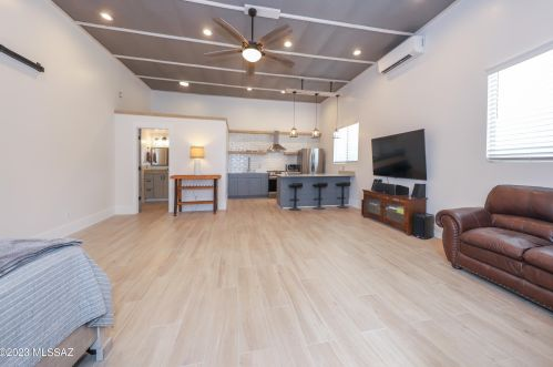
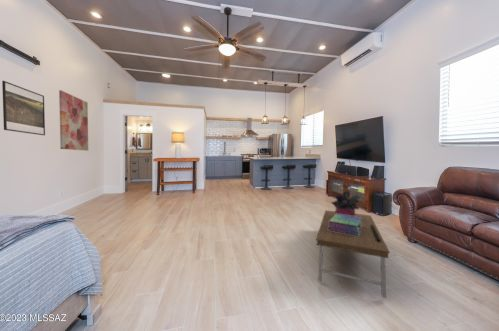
+ potted plant [330,190,361,216]
+ wall art [58,89,89,152]
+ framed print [1,80,46,136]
+ coffee table [315,209,391,299]
+ stack of books [328,214,362,236]
